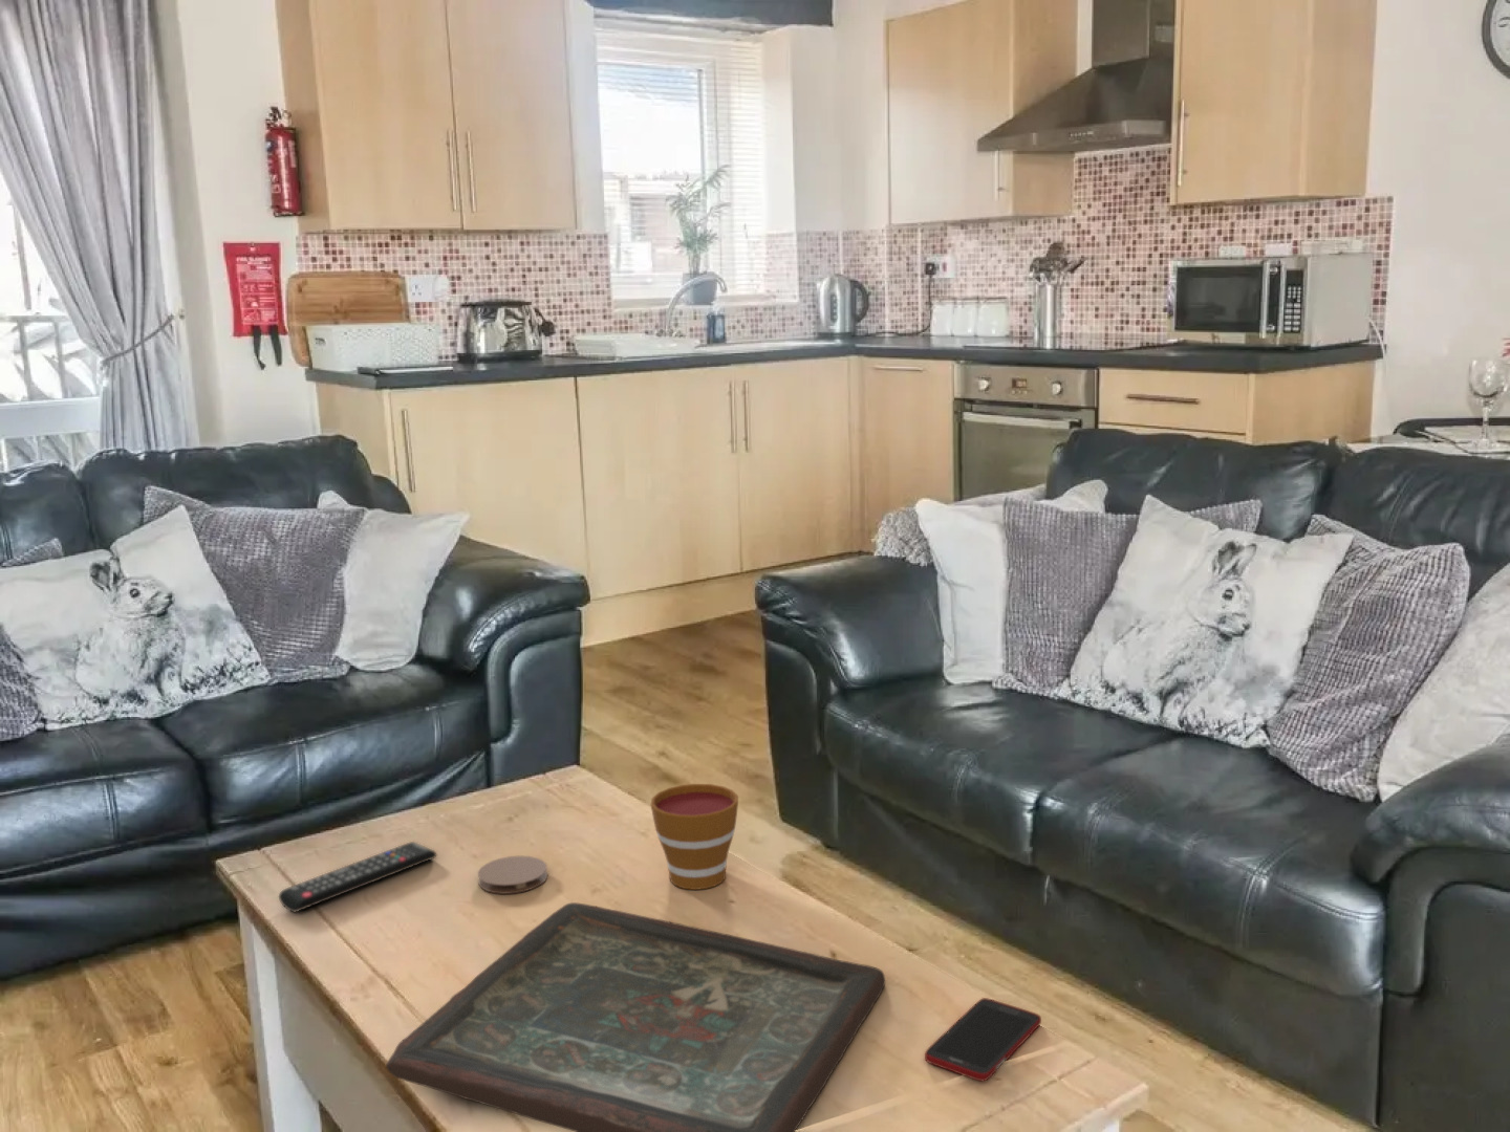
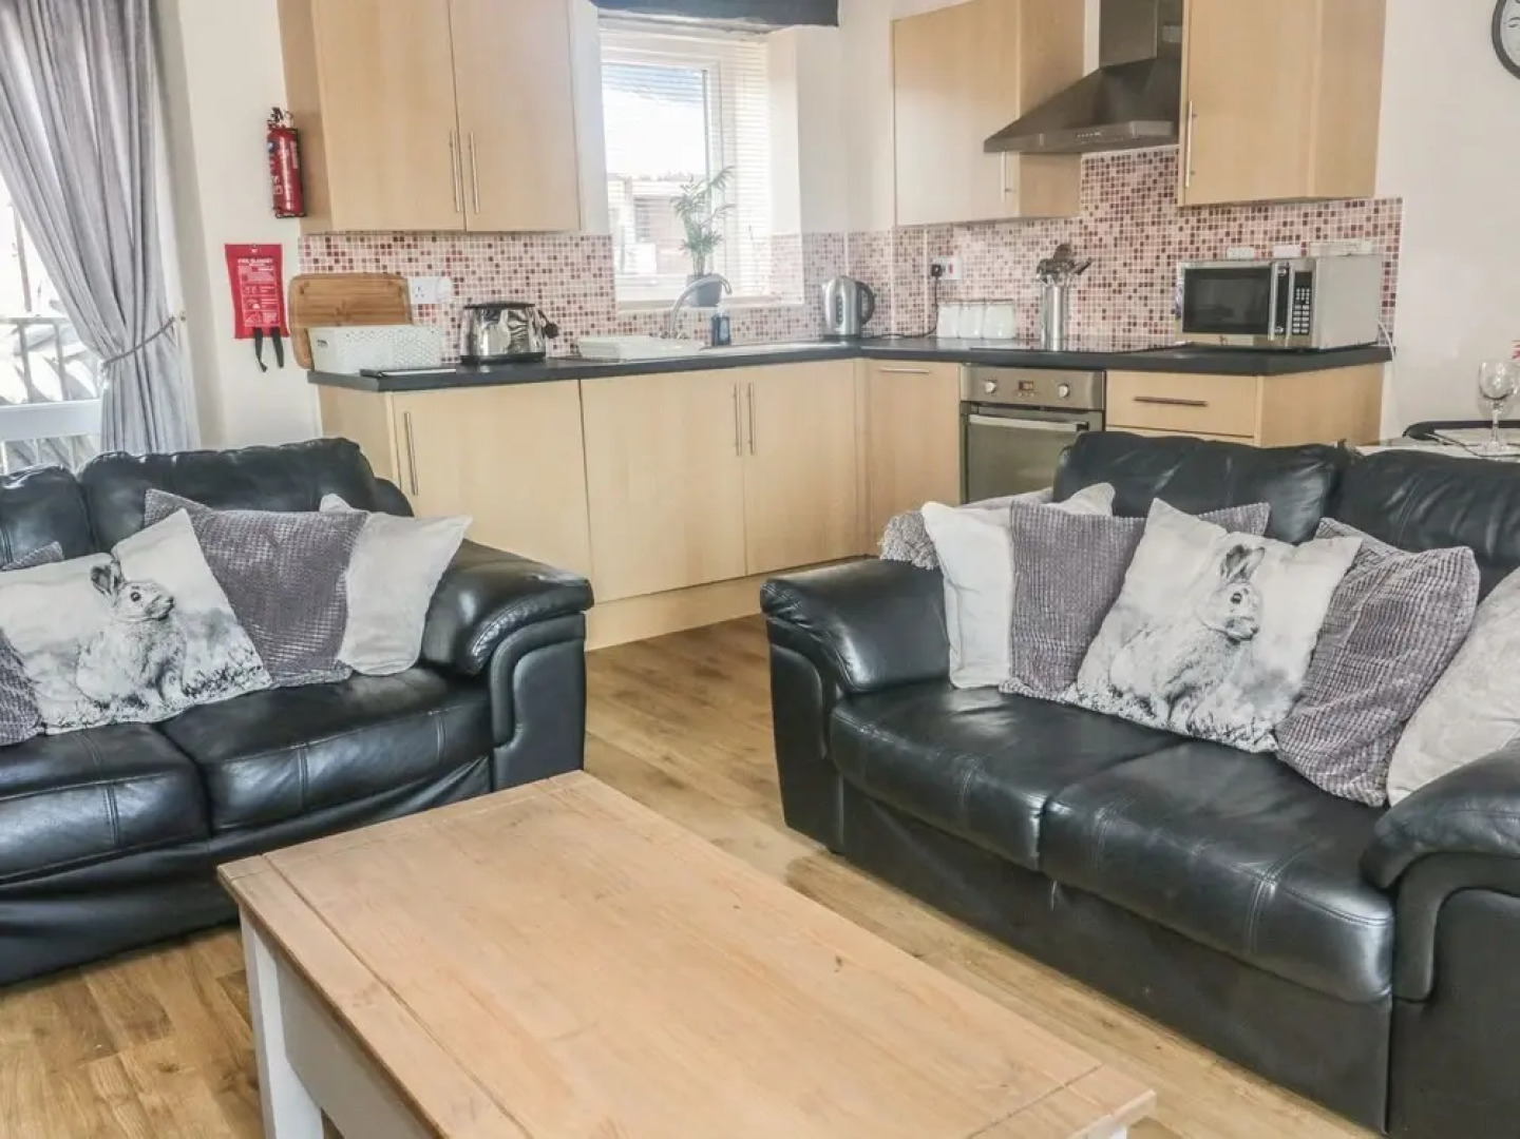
- remote control [278,841,439,913]
- coaster [477,854,548,895]
- board game [385,901,886,1132]
- cup [650,782,740,891]
- cell phone [924,996,1043,1083]
